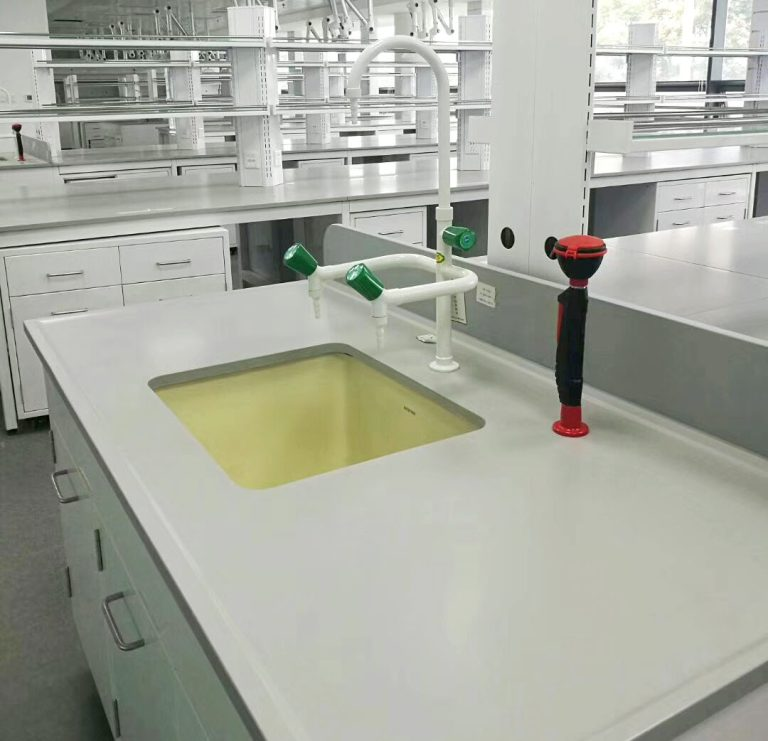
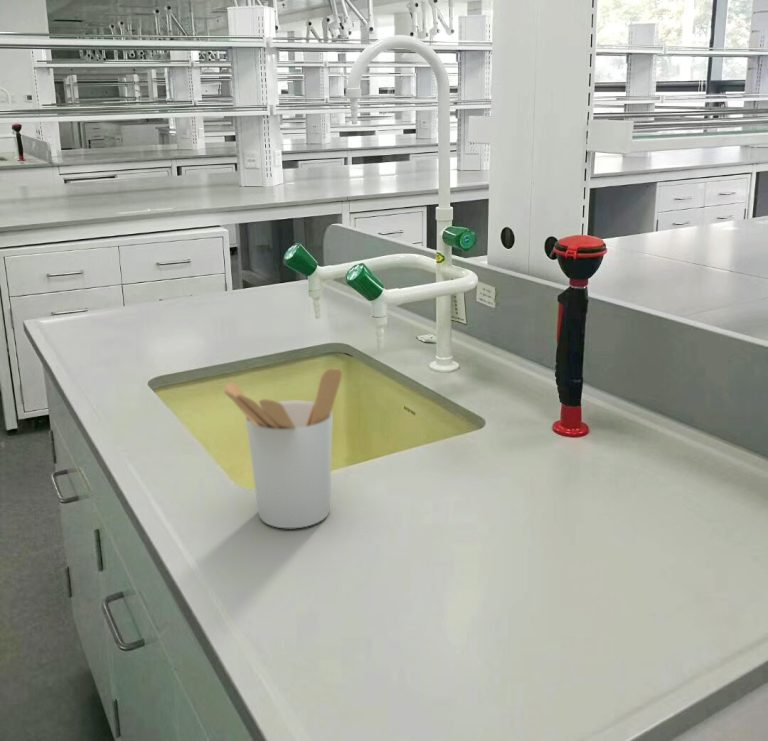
+ utensil holder [223,367,343,529]
